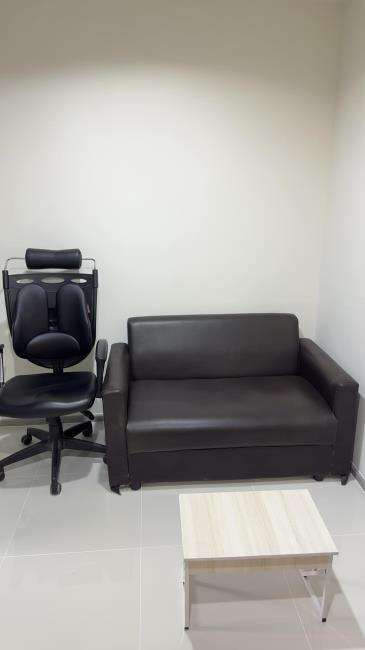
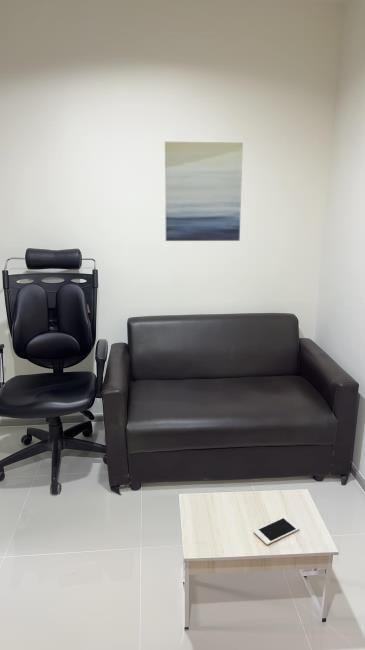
+ cell phone [253,516,300,546]
+ wall art [164,141,244,242]
